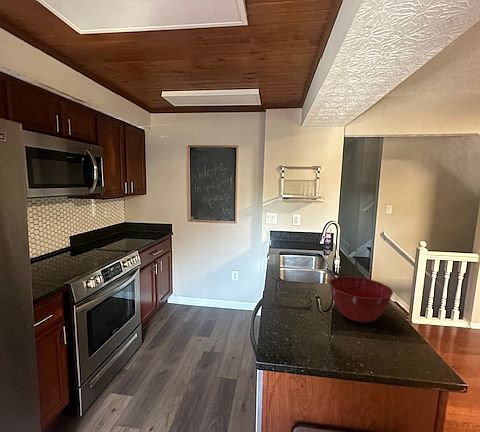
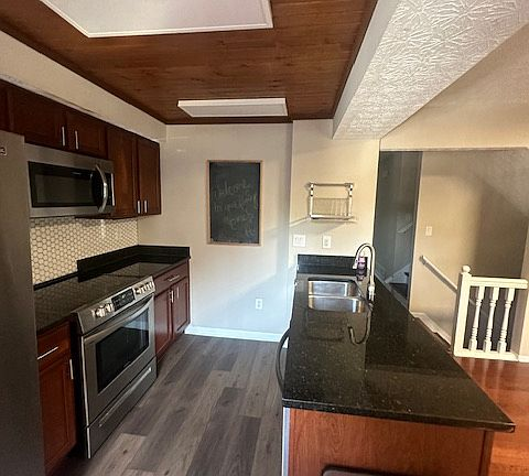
- mixing bowl [328,276,394,324]
